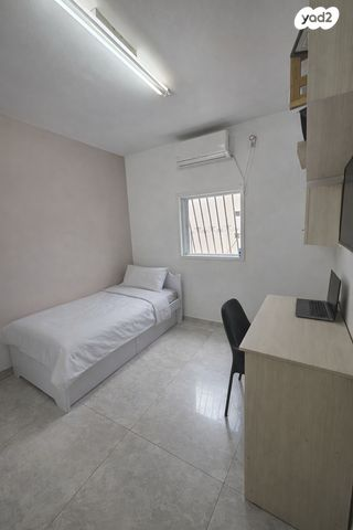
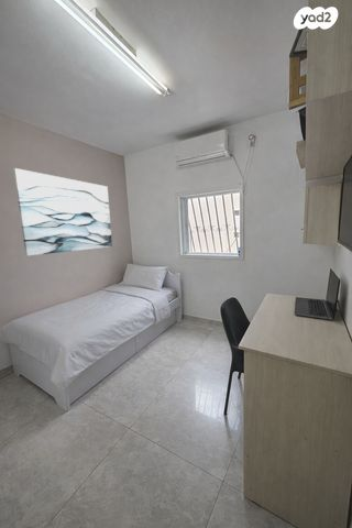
+ wall art [12,167,113,256]
